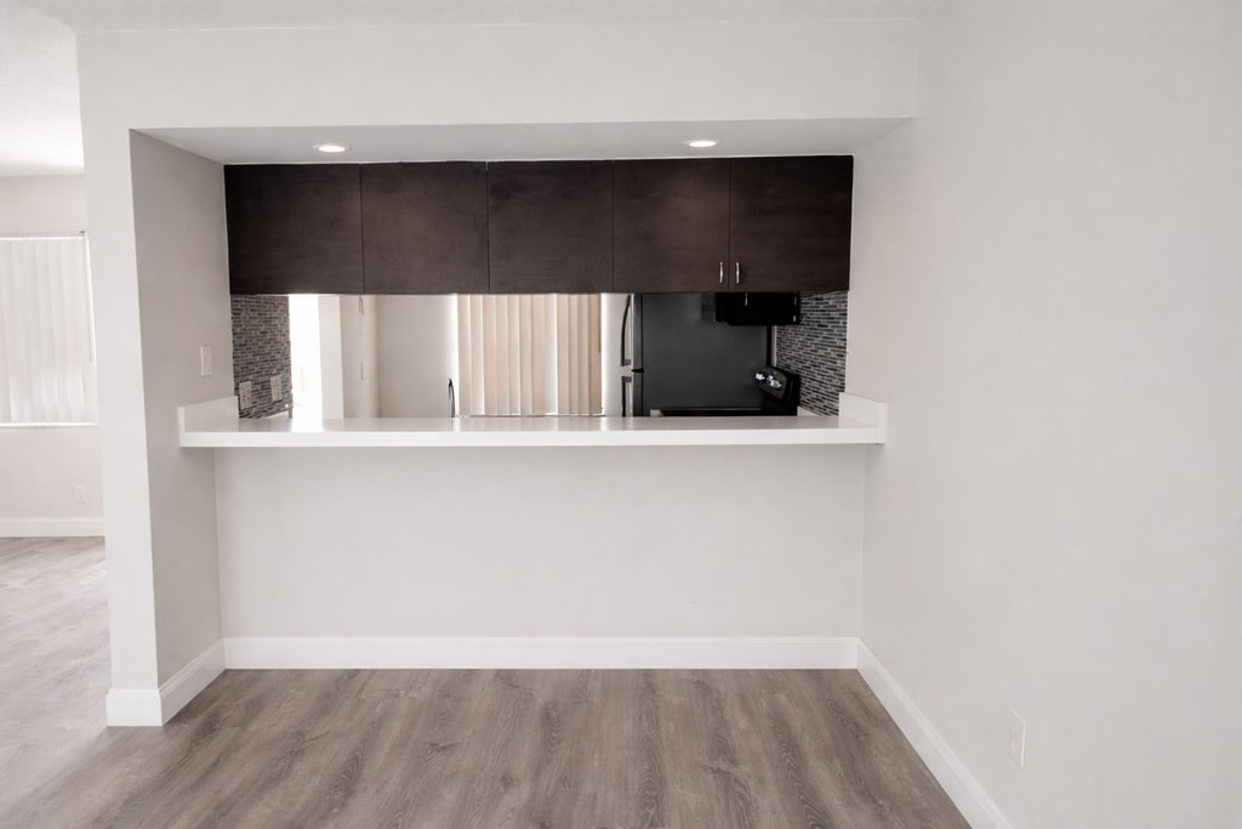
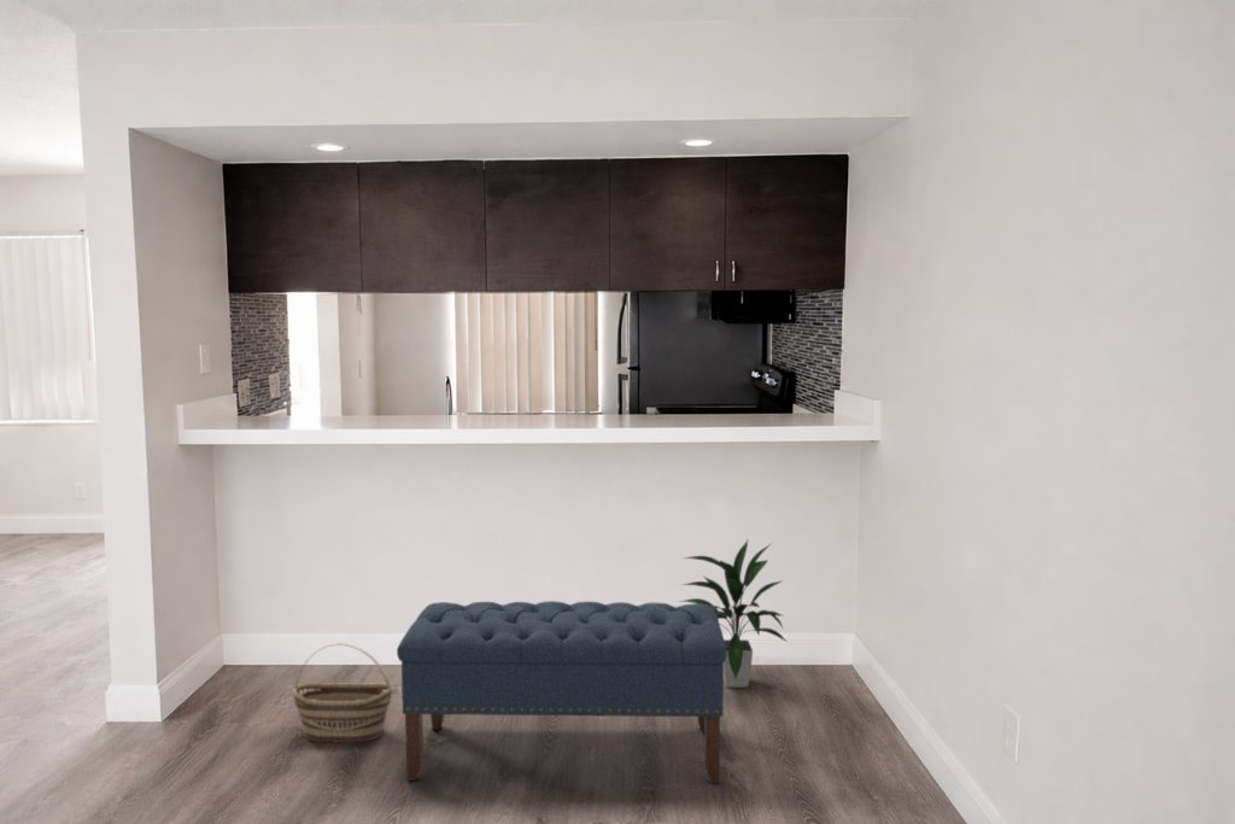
+ indoor plant [678,539,789,689]
+ basket [292,642,393,744]
+ bench [396,600,726,784]
